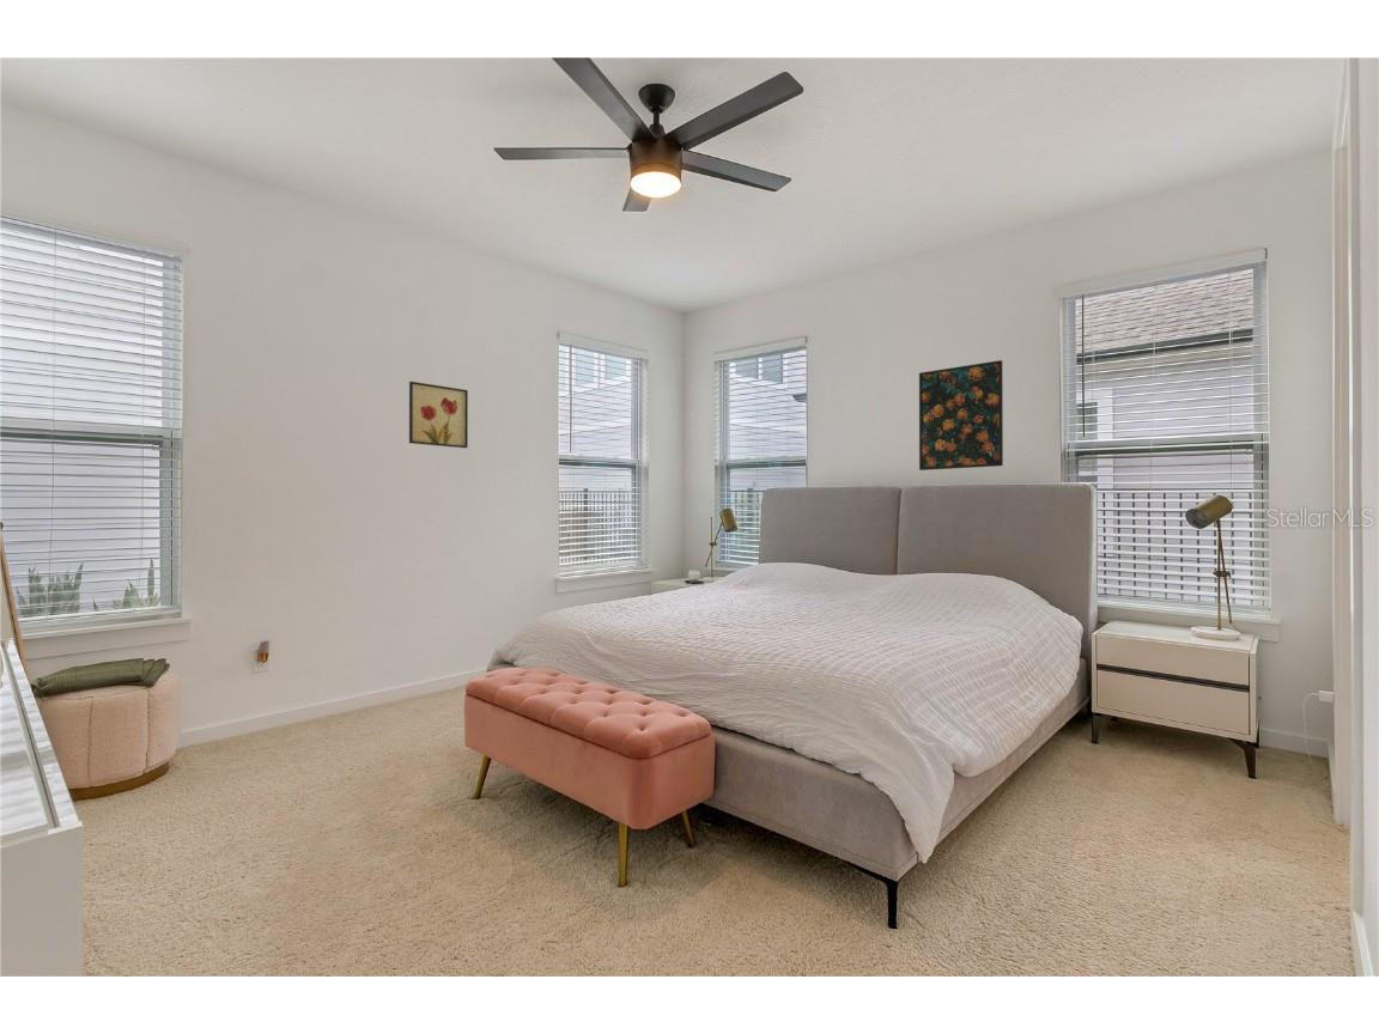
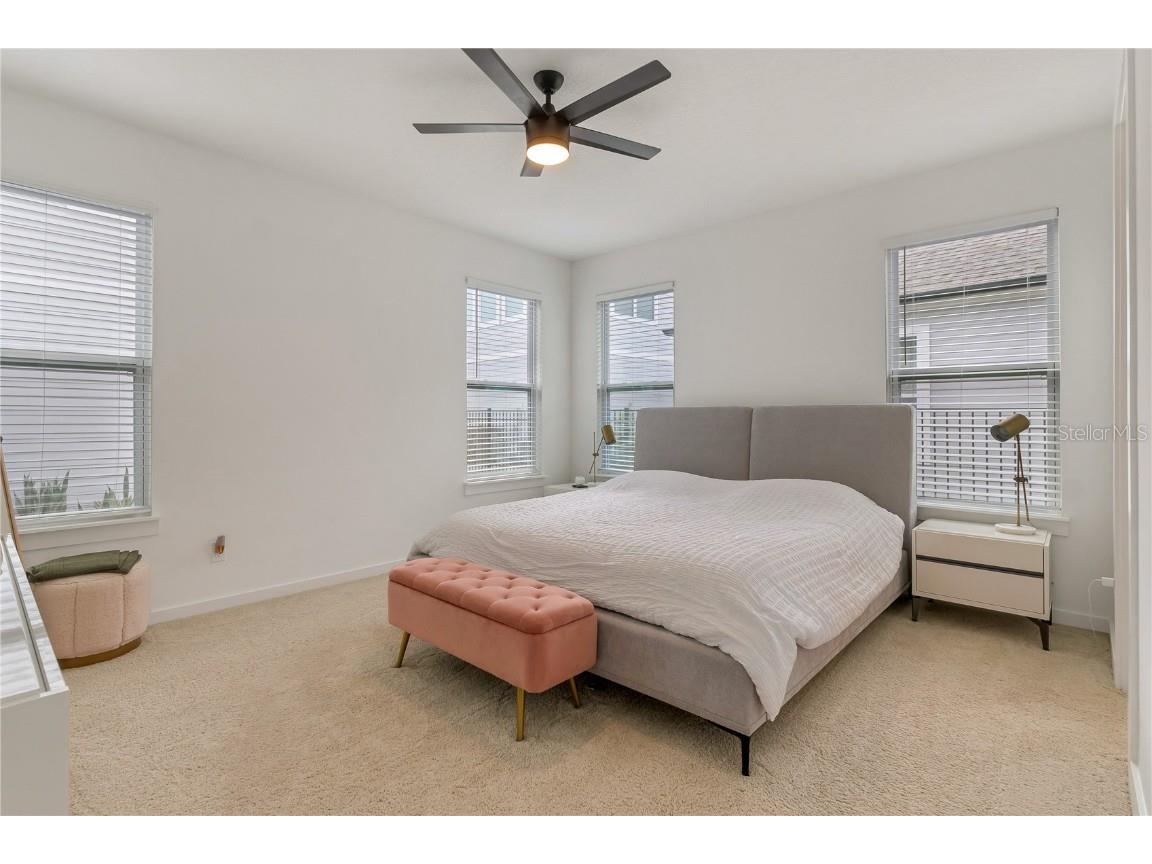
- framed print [918,359,1004,472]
- wall art [408,381,469,449]
